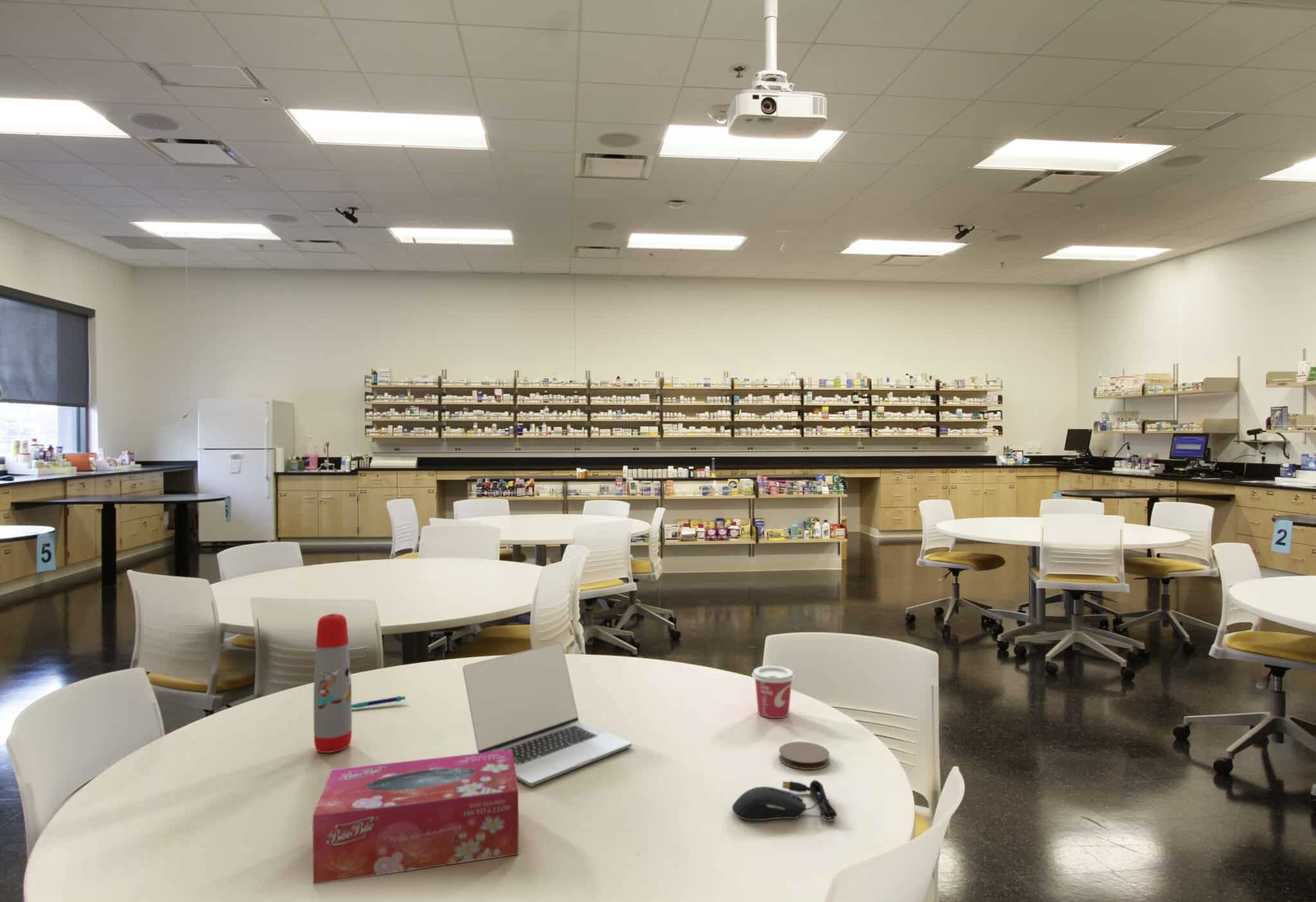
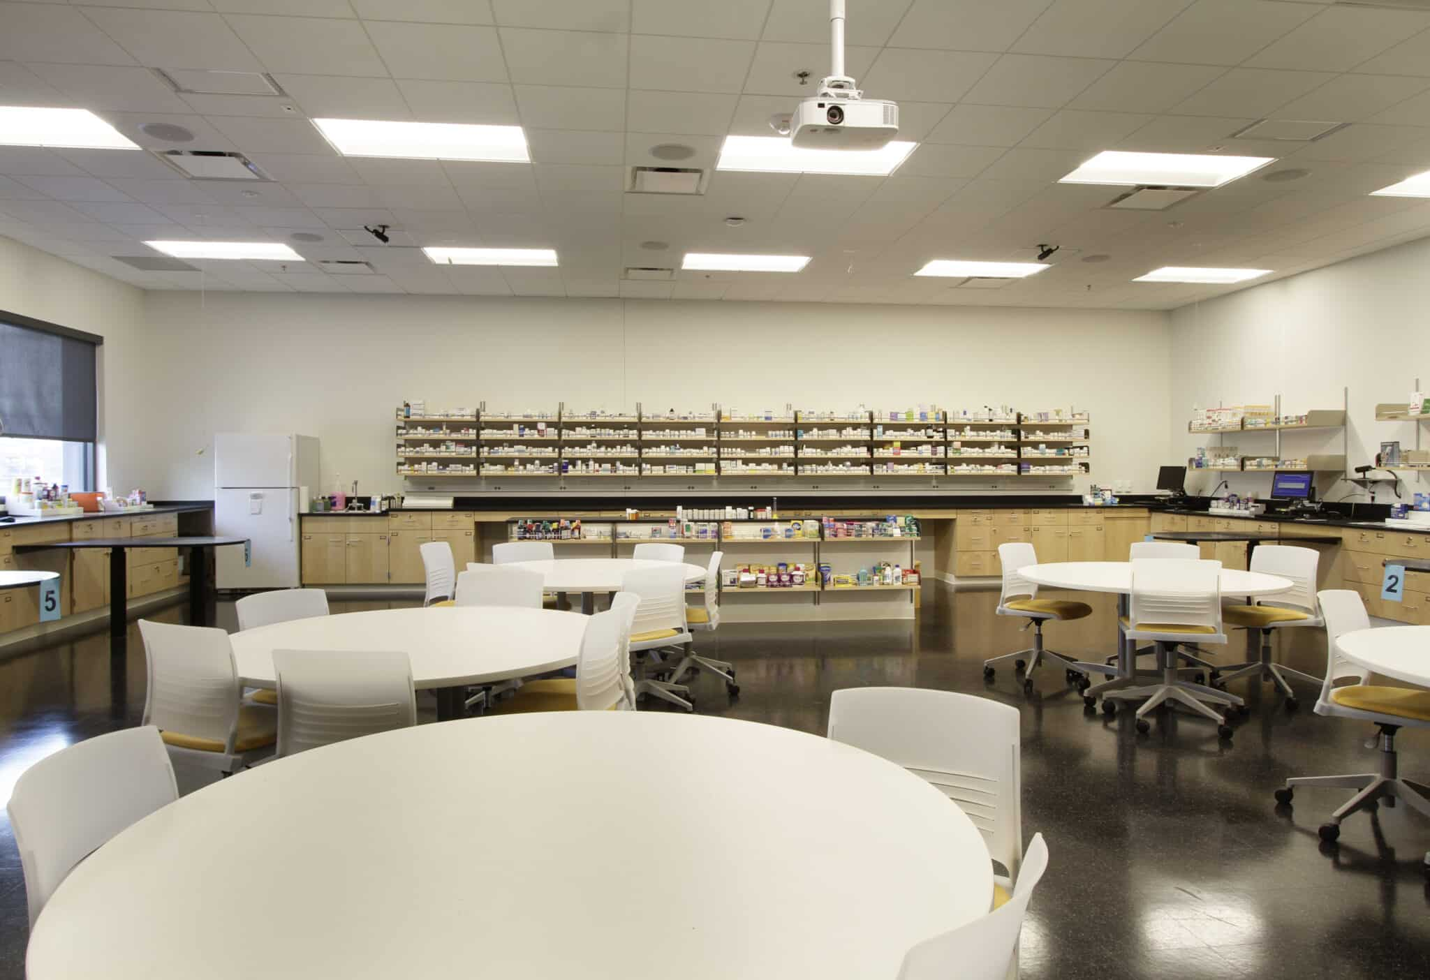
- pen [351,695,406,709]
- tissue box [312,750,519,885]
- coaster [778,741,830,770]
- cup [751,665,796,719]
- laptop [462,642,632,787]
- computer mouse [731,779,838,823]
- water bottle [313,613,353,754]
